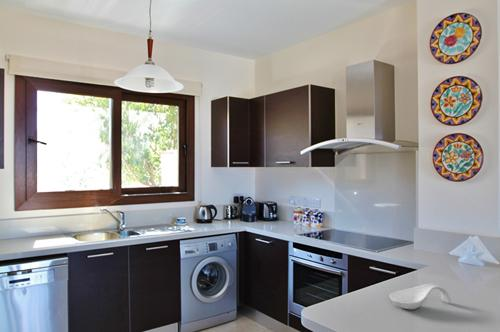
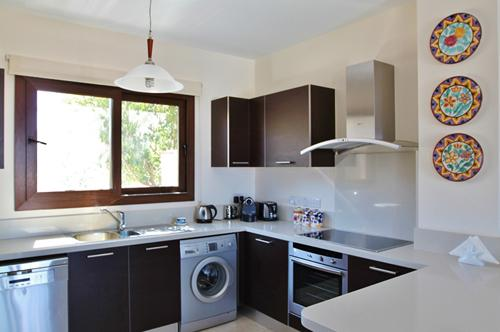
- spoon rest [389,283,453,310]
